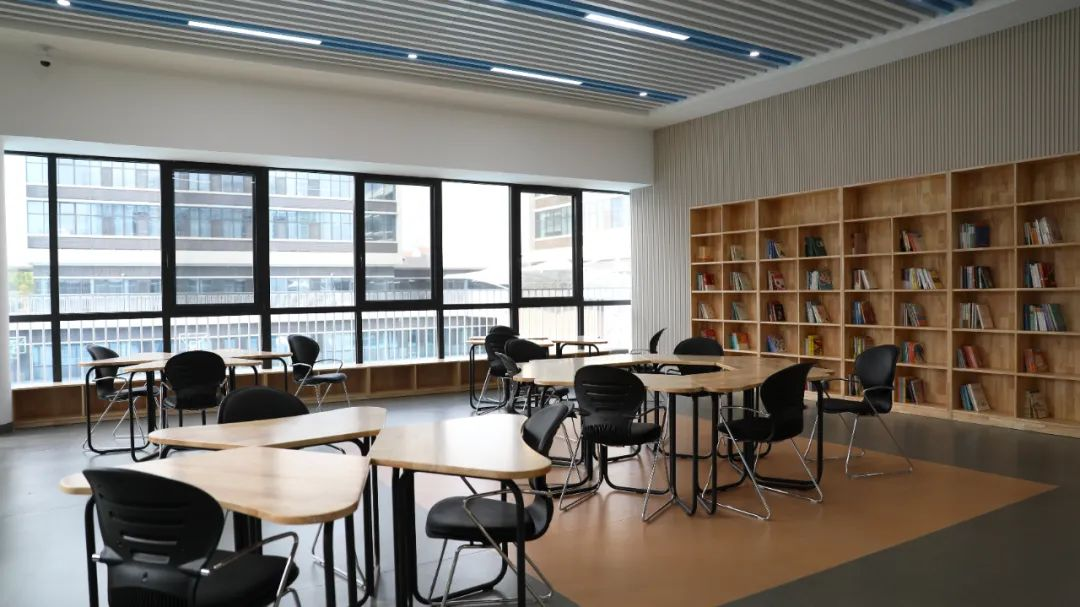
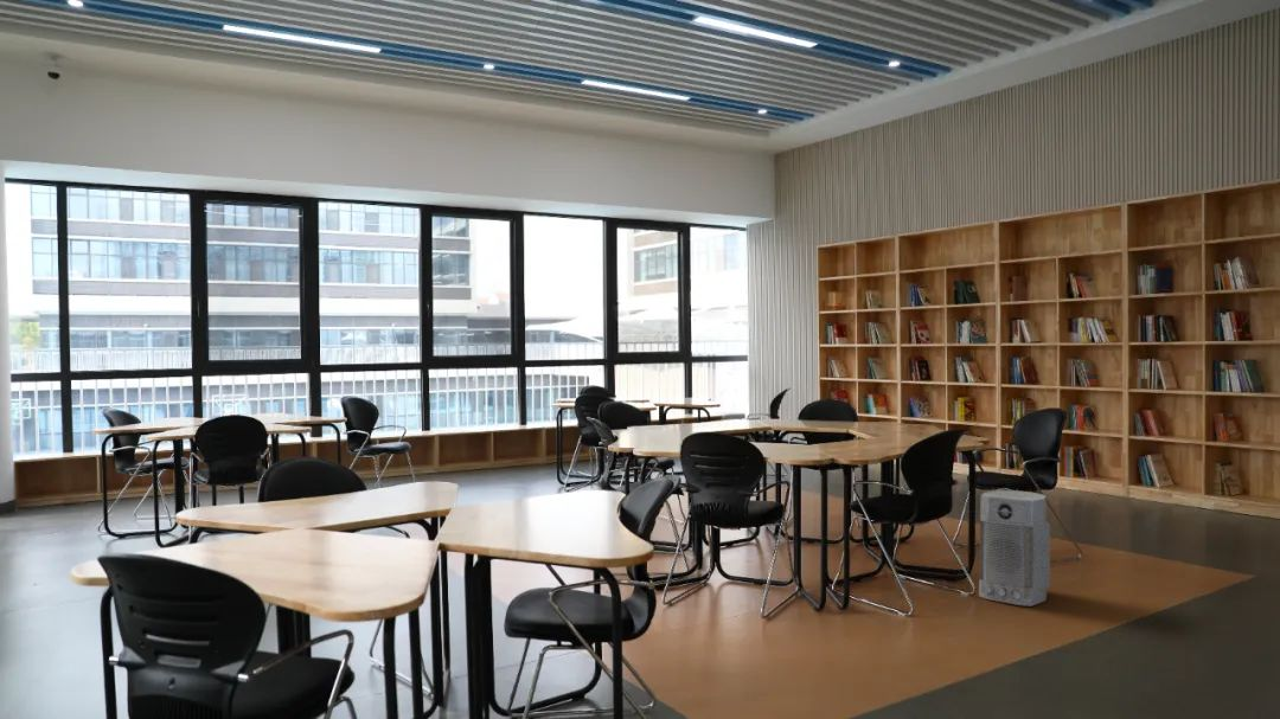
+ air purifier [978,489,1051,608]
